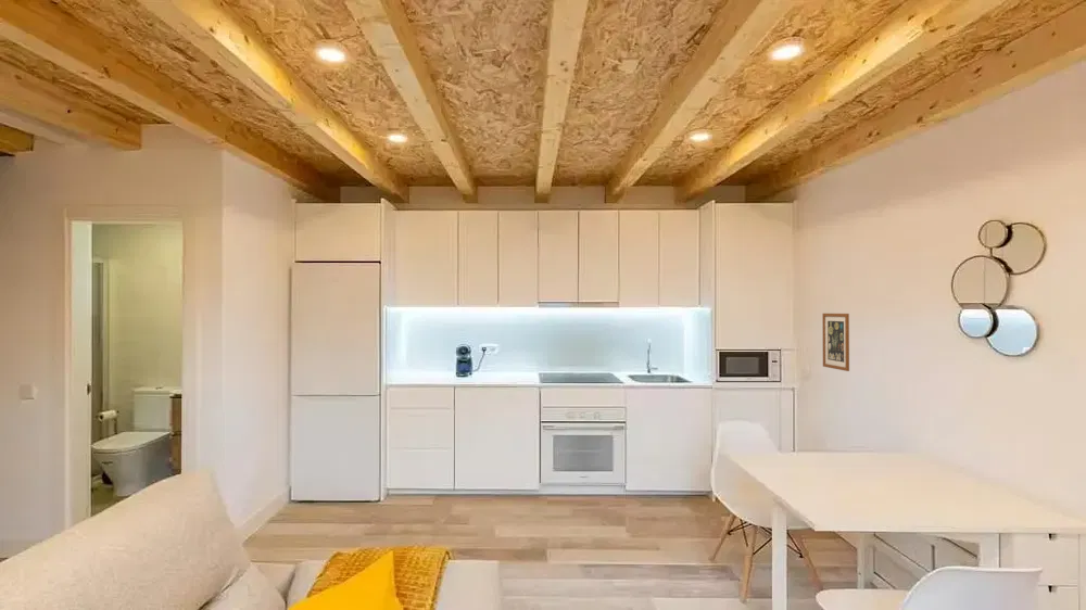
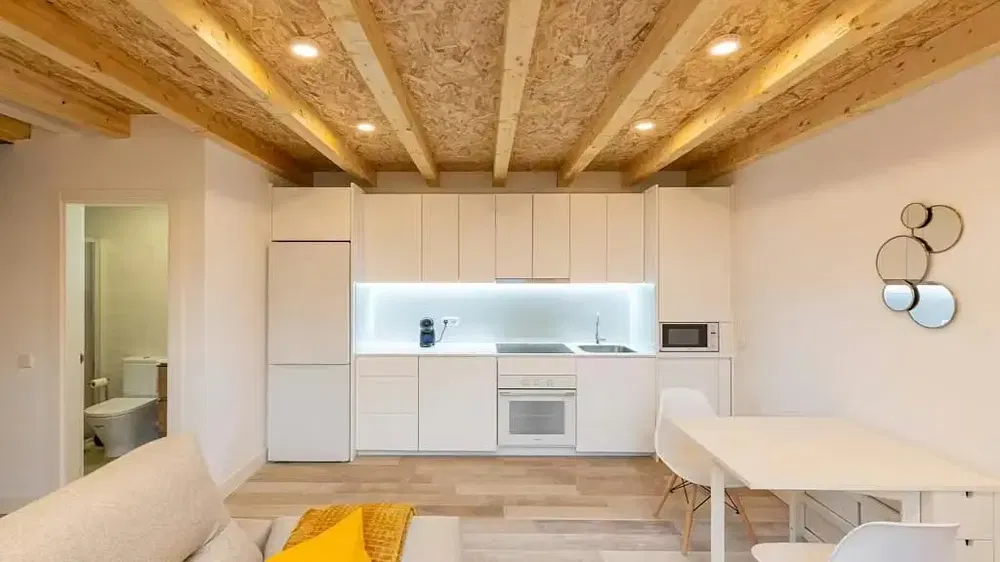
- wall art [821,313,850,372]
